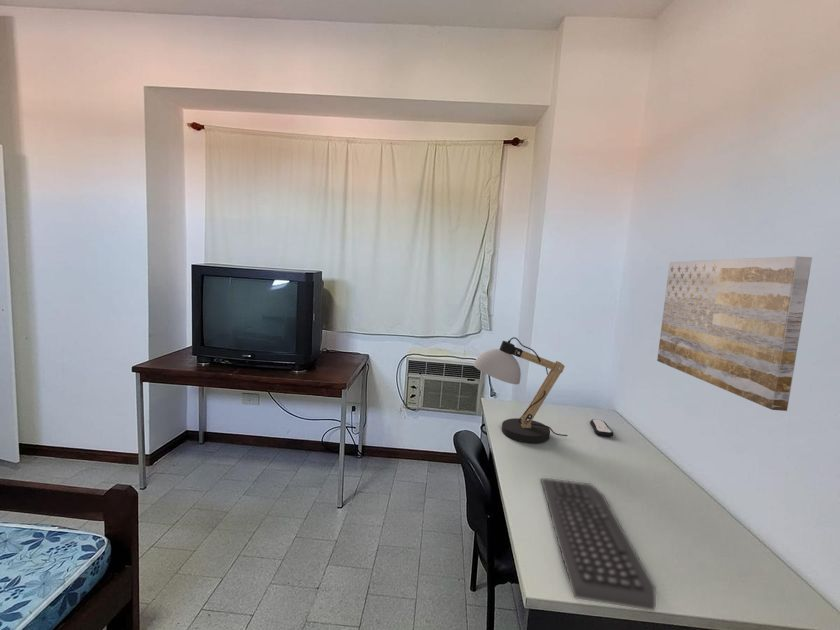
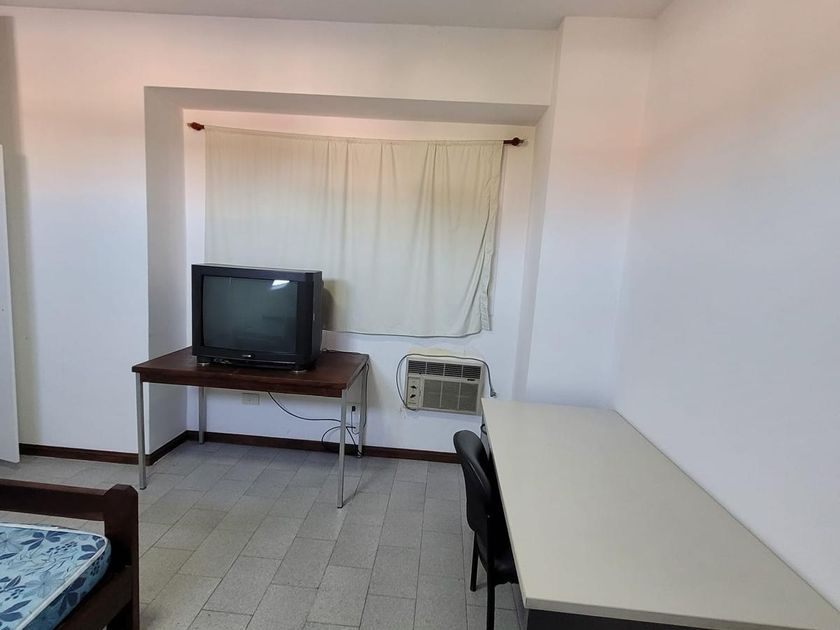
- keyboard [540,477,657,612]
- wall art [656,255,813,412]
- desk lamp [472,336,569,444]
- remote control [589,418,614,438]
